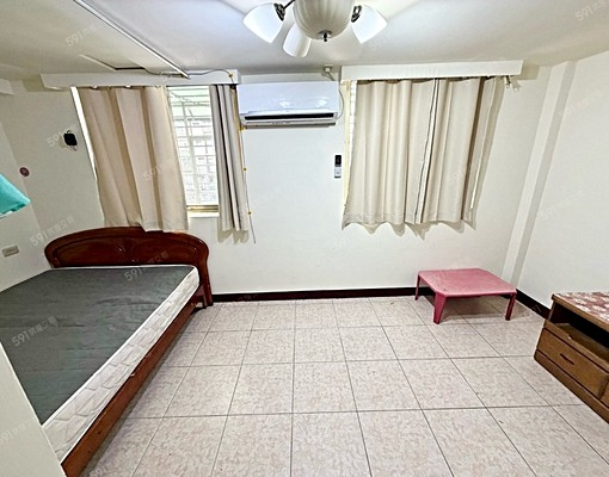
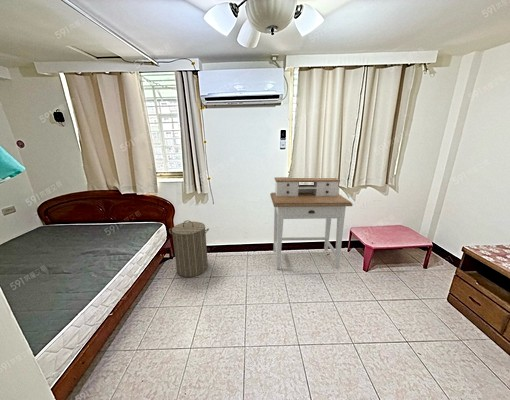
+ laundry hamper [168,220,210,278]
+ desk [269,176,353,270]
